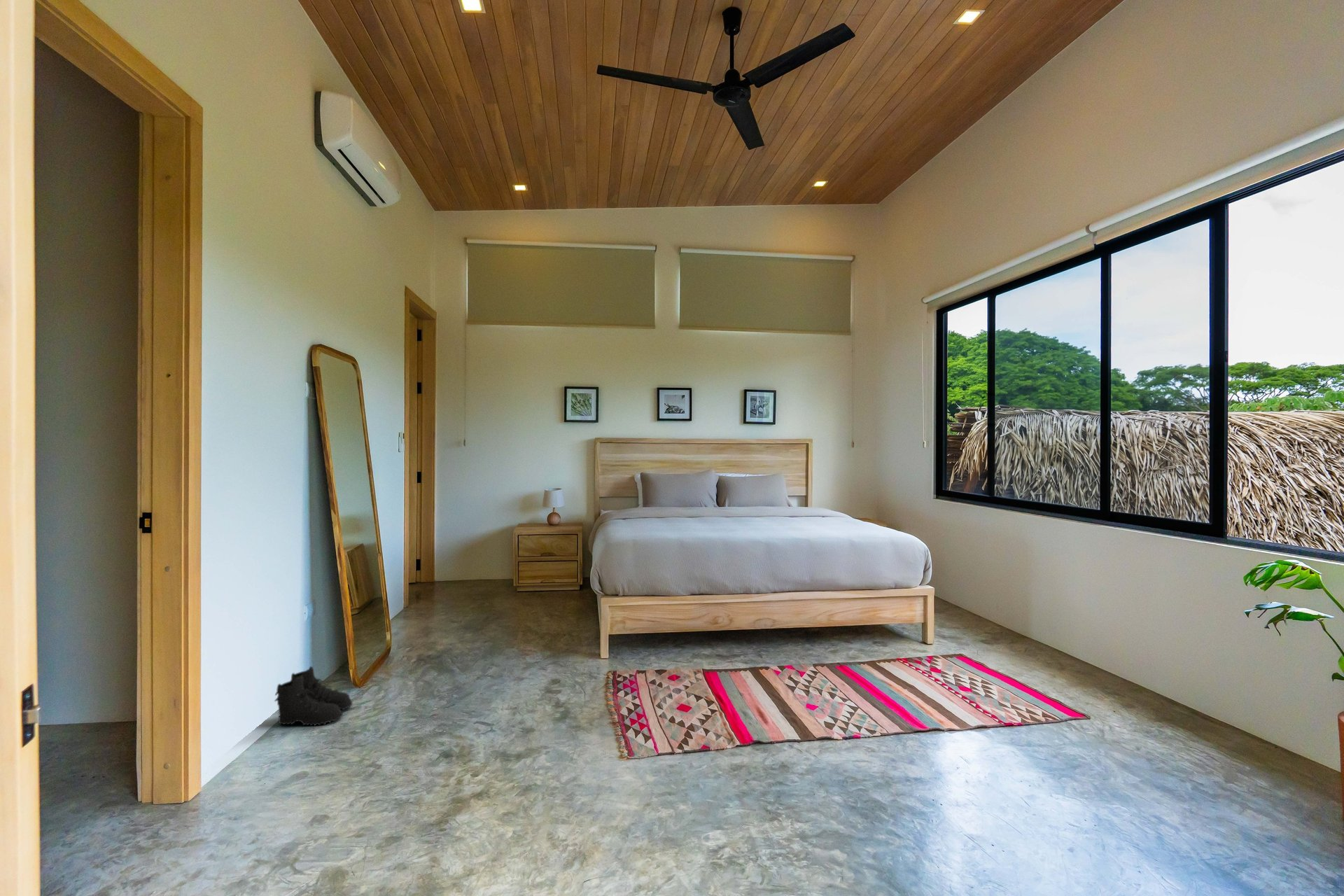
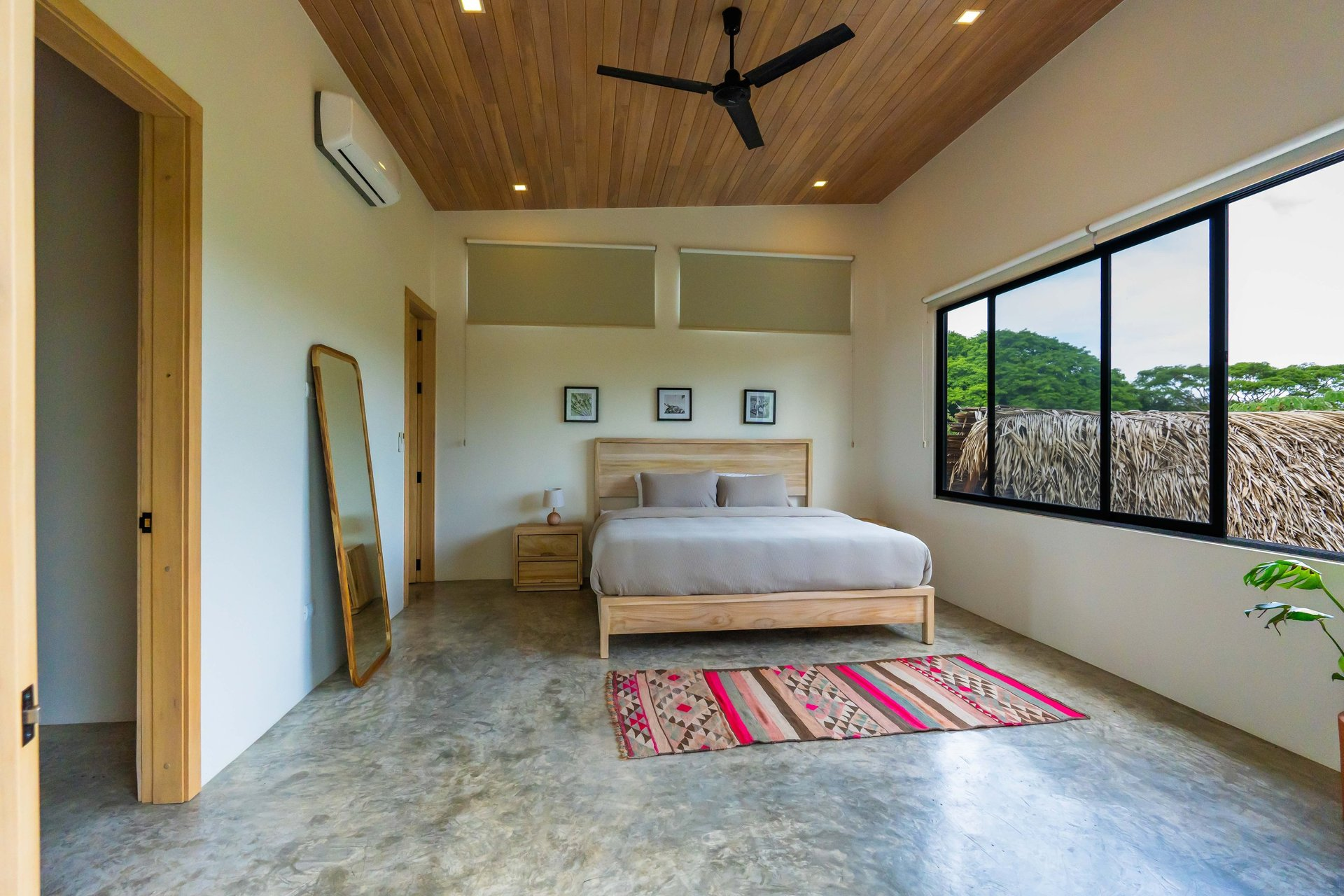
- boots [274,666,353,727]
